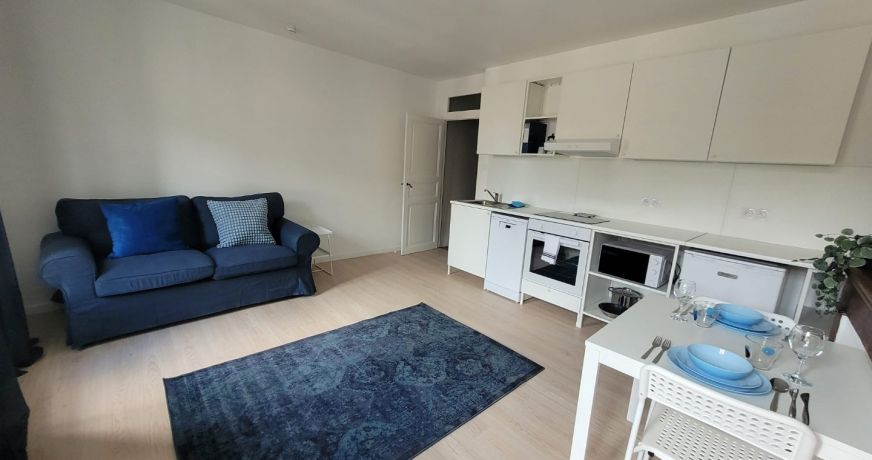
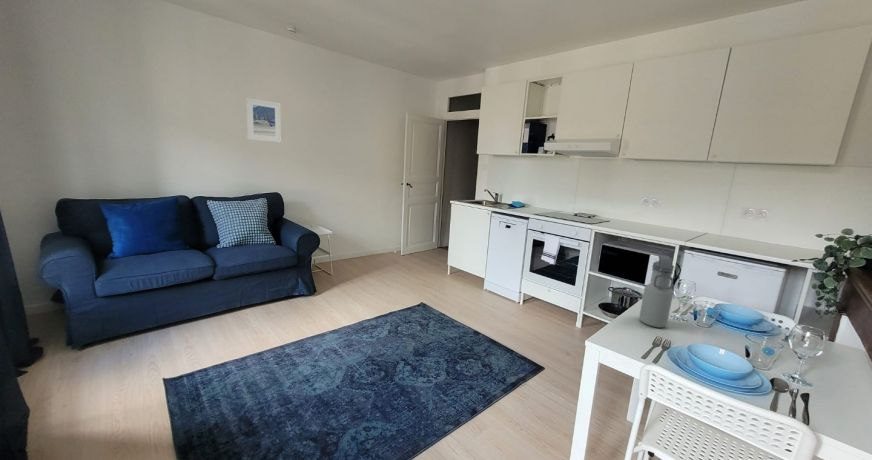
+ water bottle [638,254,675,329]
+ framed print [245,97,282,144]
